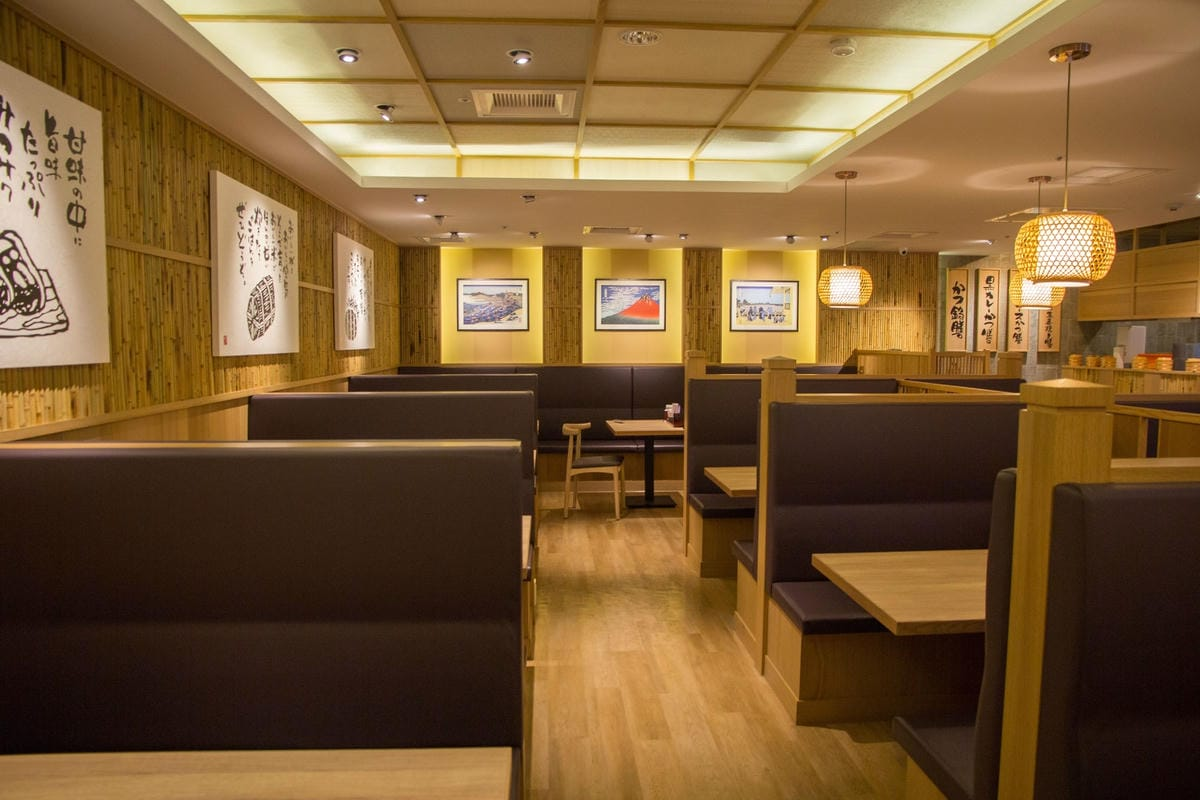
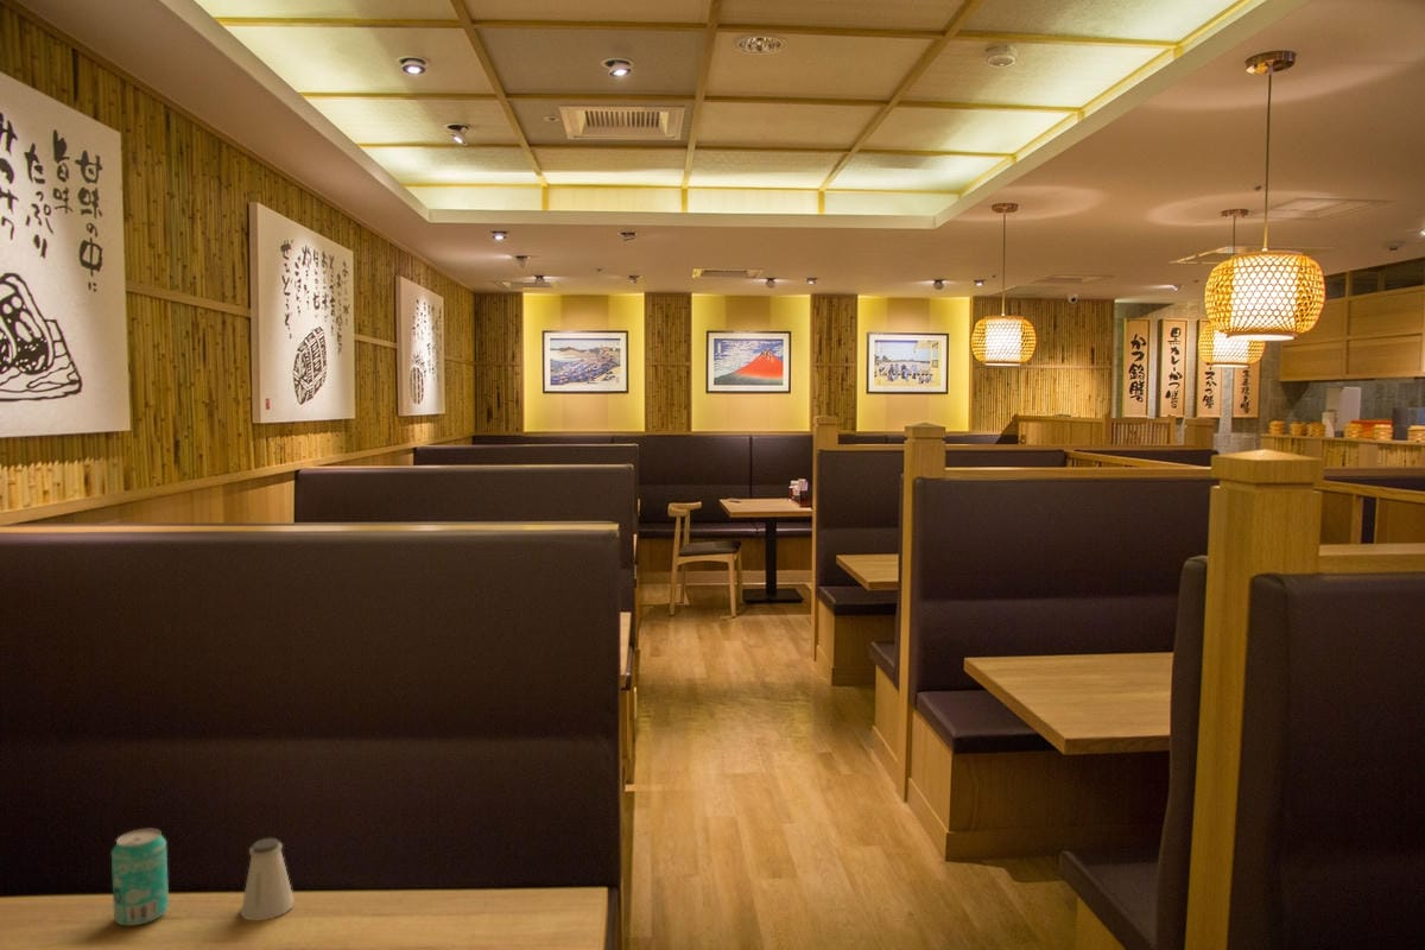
+ saltshaker [240,837,296,922]
+ beverage can [110,828,170,926]
